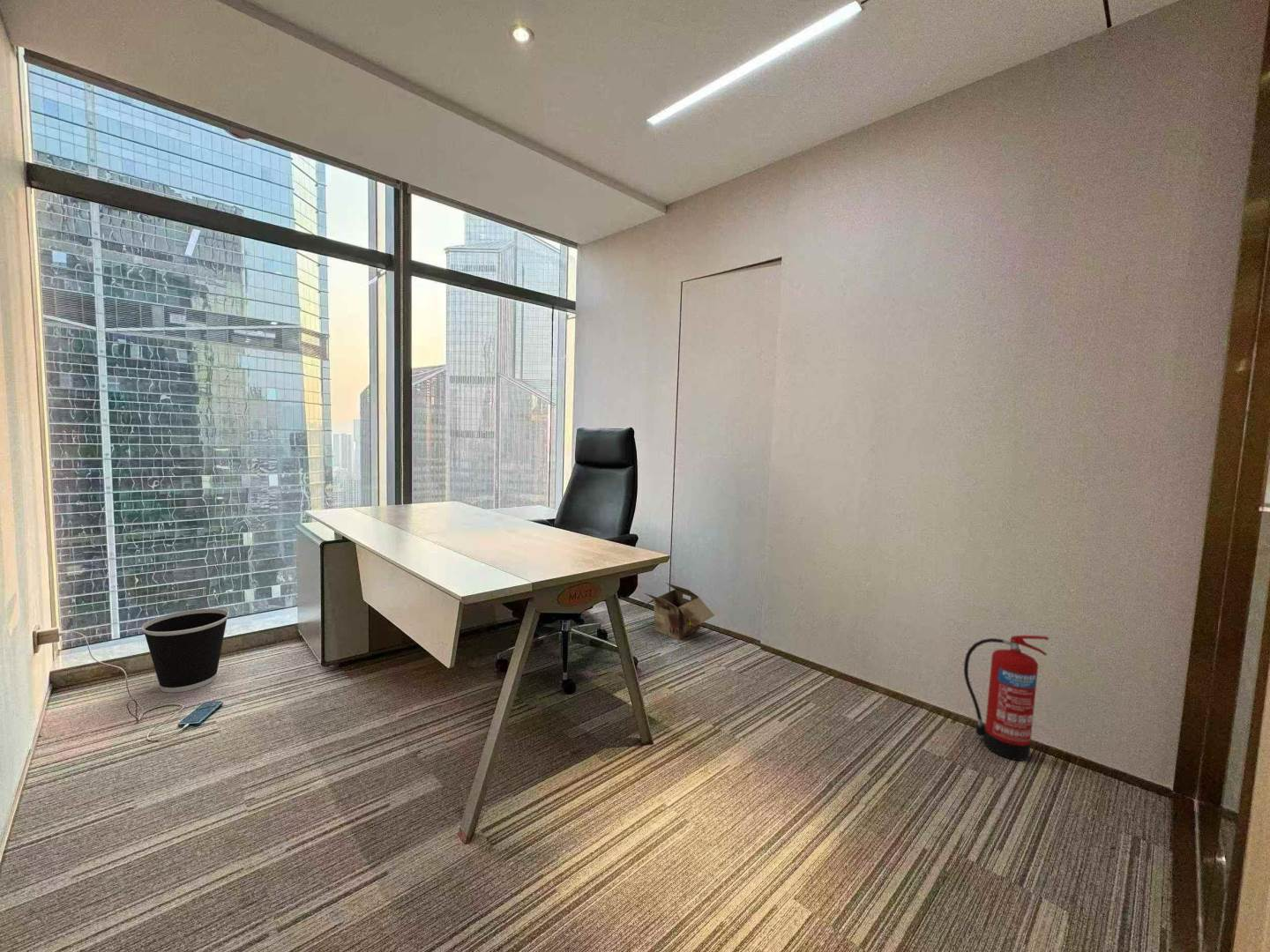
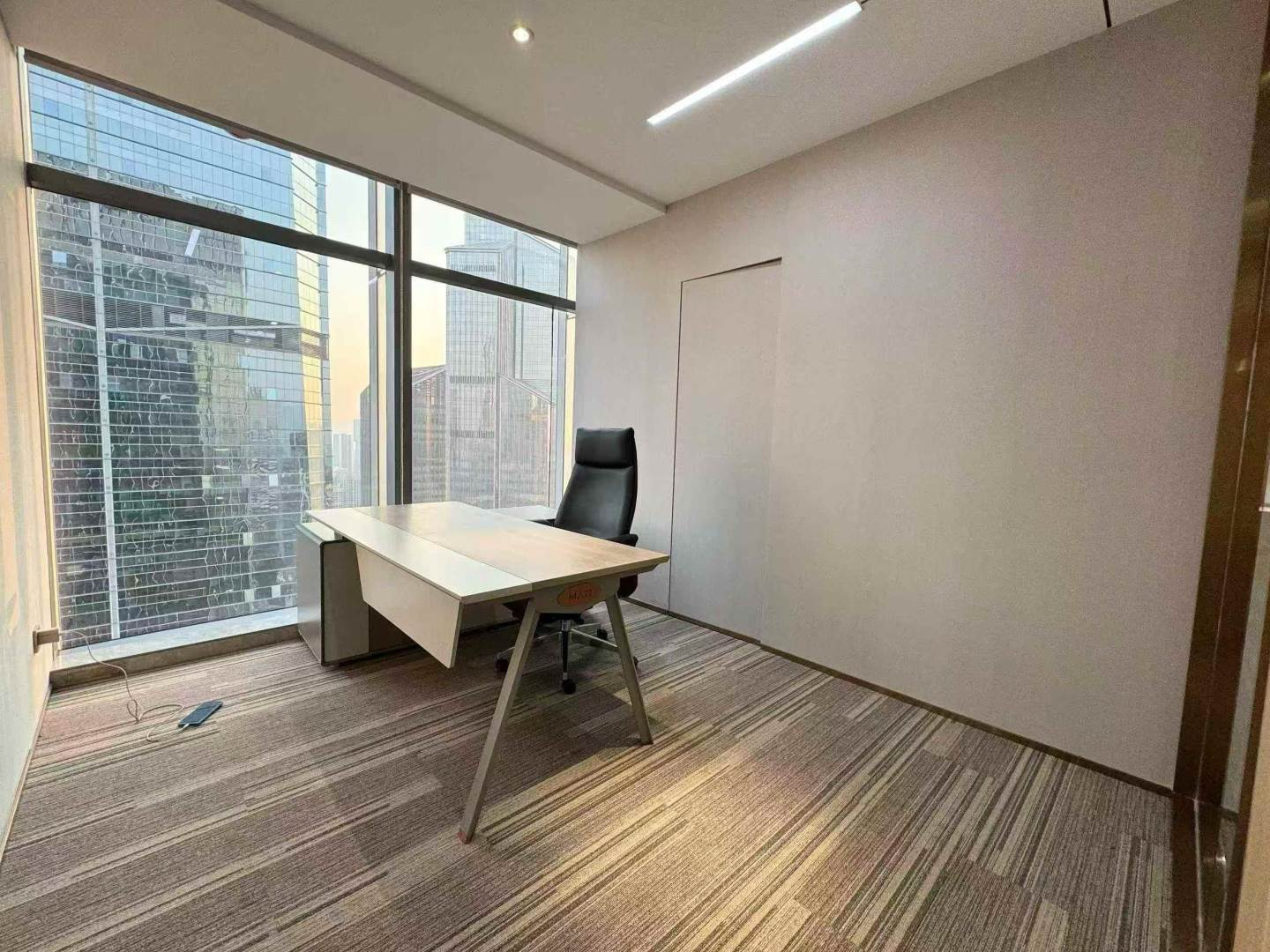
- wastebasket [140,608,230,694]
- fire extinguisher [963,635,1050,762]
- cardboard box [641,582,715,641]
